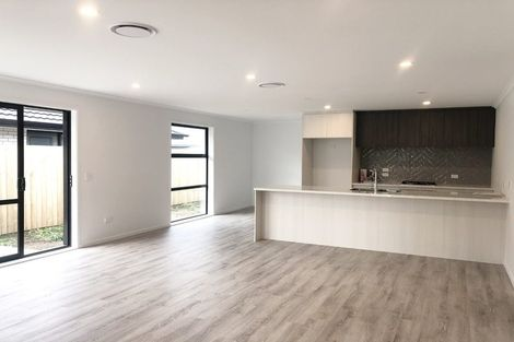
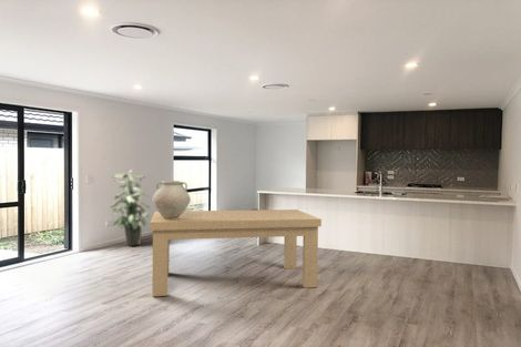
+ dining table [149,208,323,297]
+ ceramic pot [151,180,192,220]
+ indoor plant [109,169,151,247]
